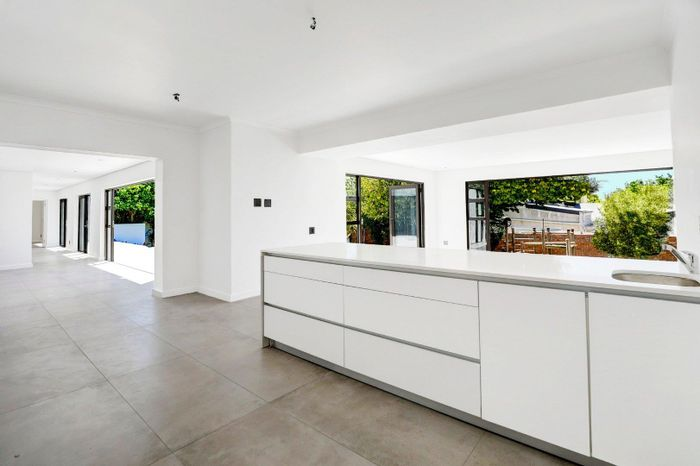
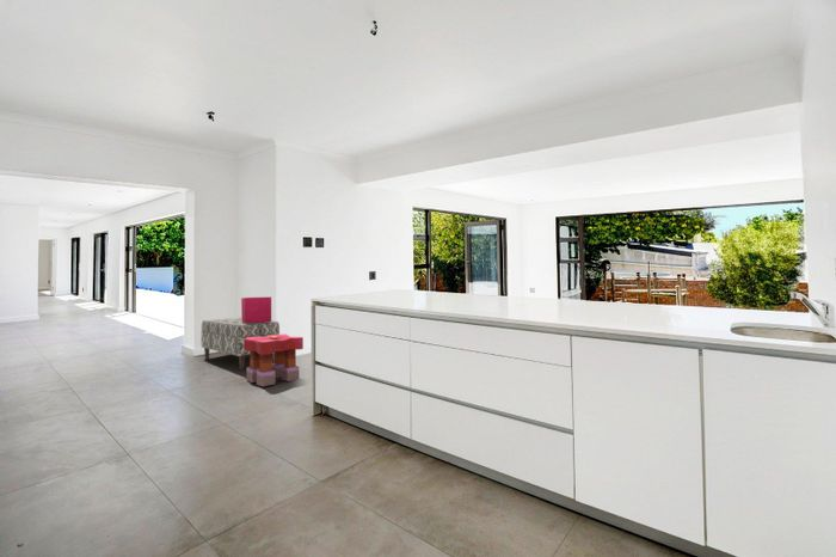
+ bench [201,317,281,371]
+ storage bin [240,295,272,323]
+ stool [244,333,305,387]
